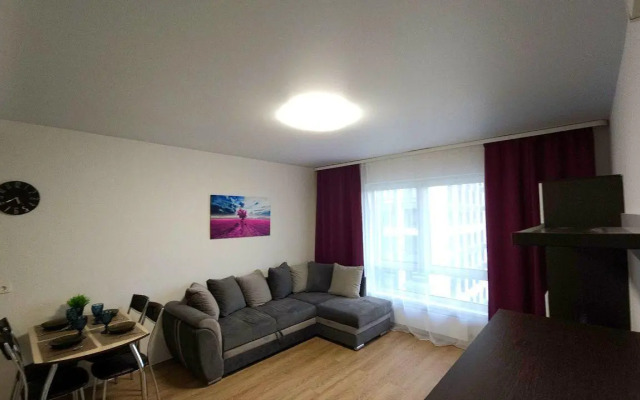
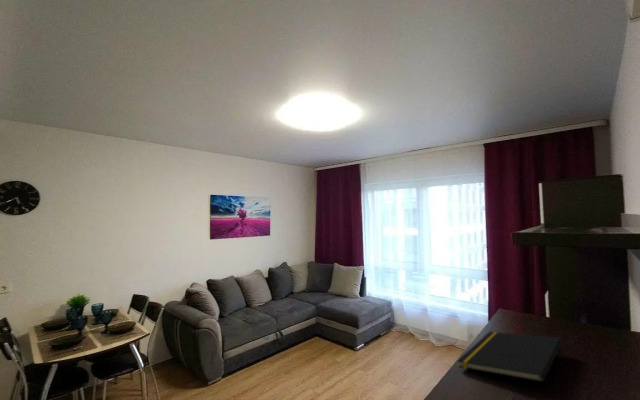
+ notepad [456,331,563,383]
